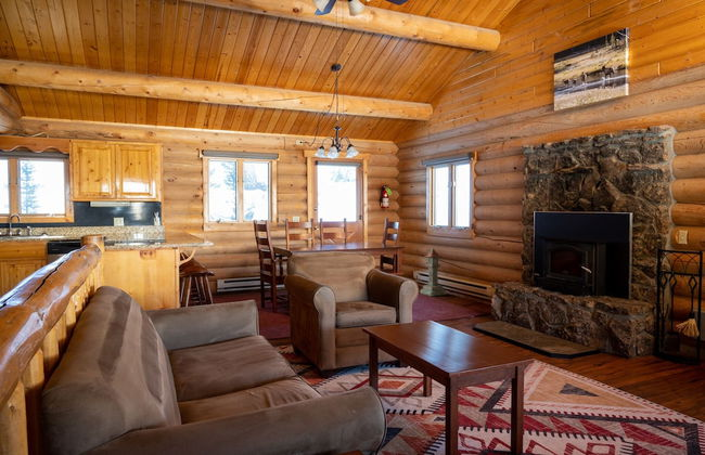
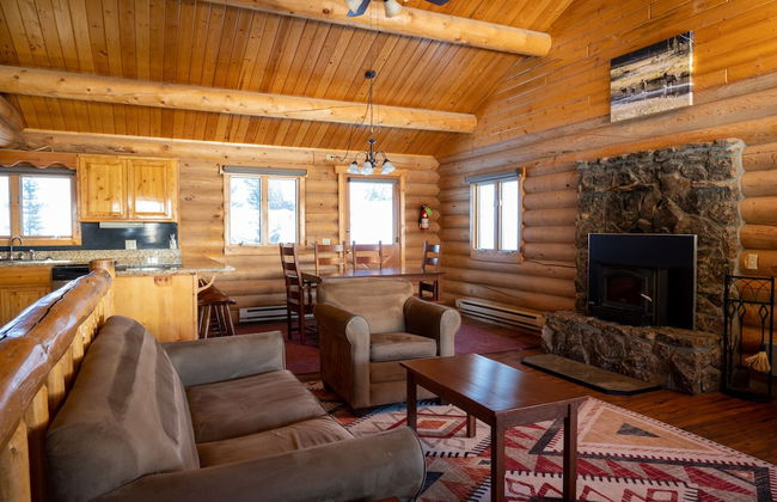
- lantern [420,247,448,297]
